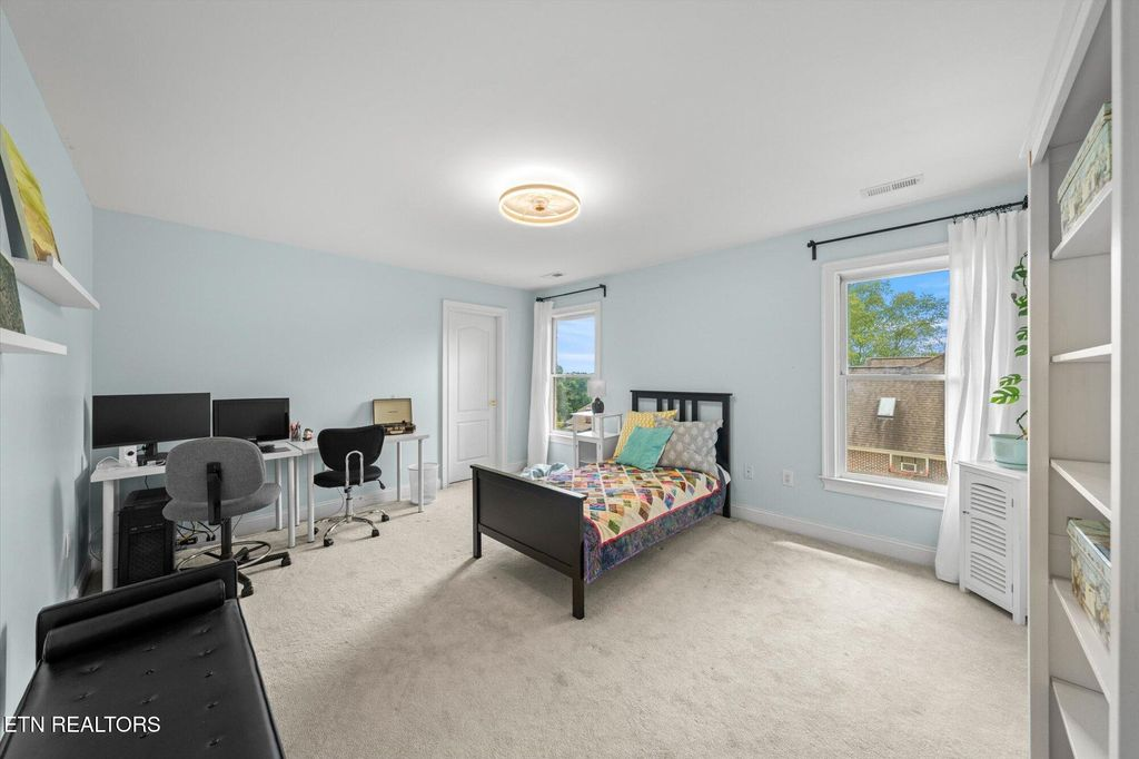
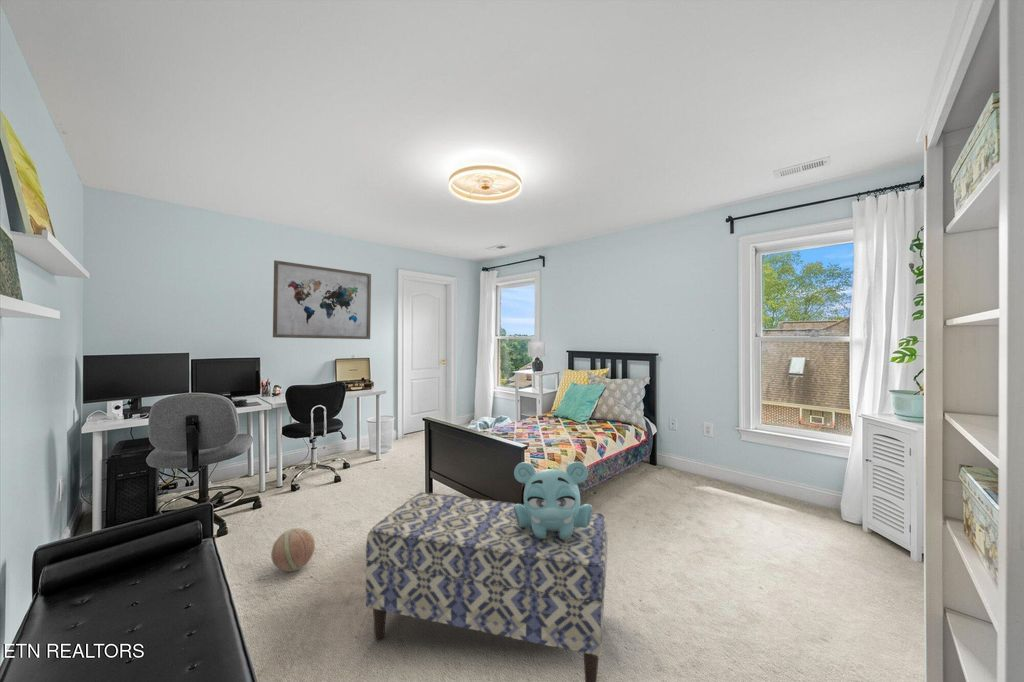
+ ball [270,527,316,573]
+ teddy bear [513,461,594,539]
+ bench [365,491,609,682]
+ wall art [272,259,372,340]
